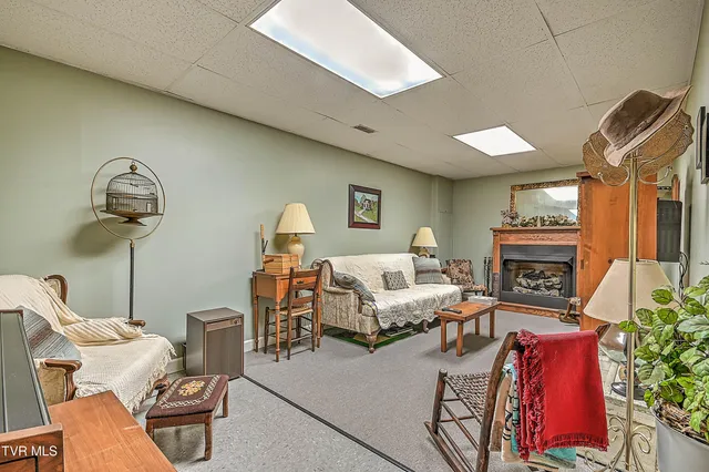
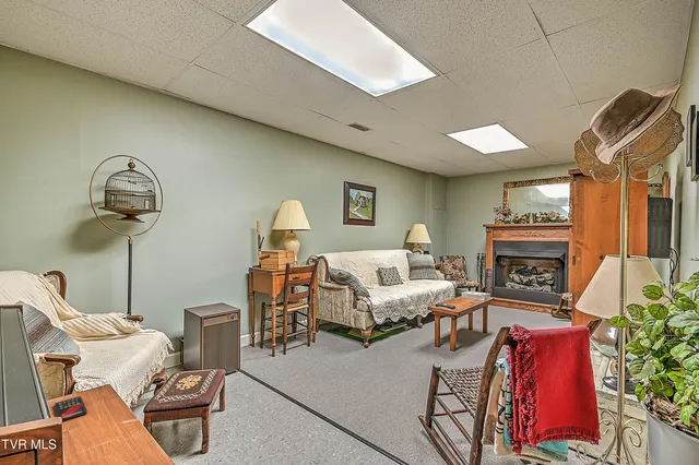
+ smartphone [54,395,88,422]
